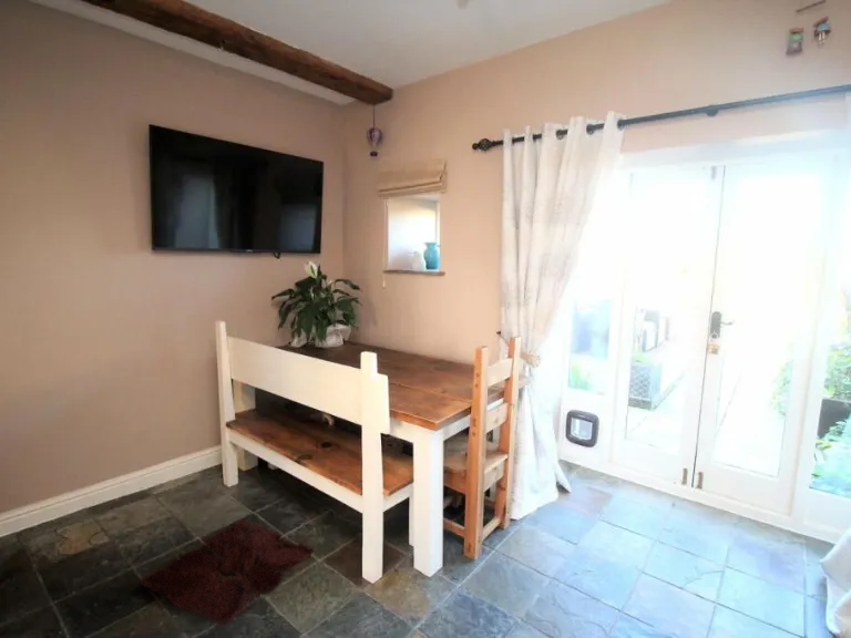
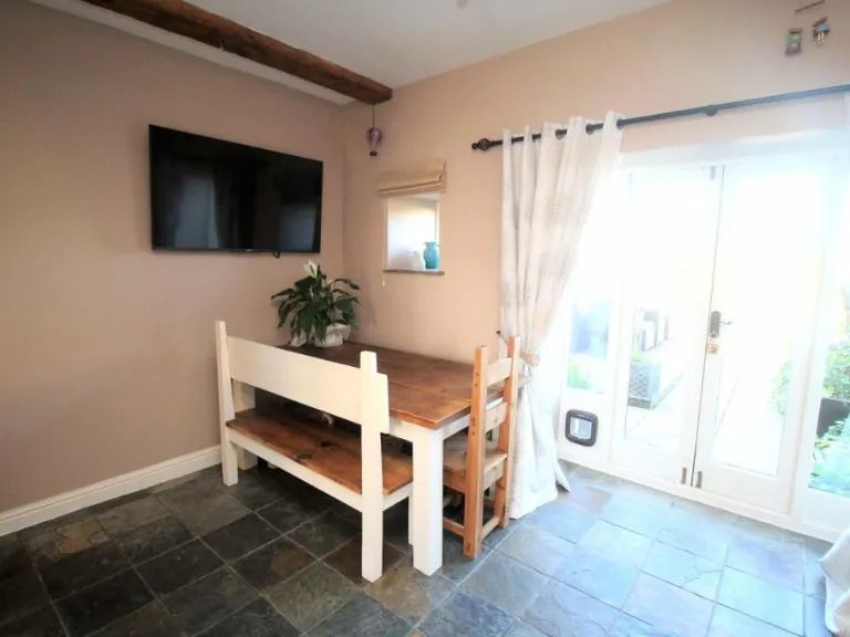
- rug [137,517,317,628]
